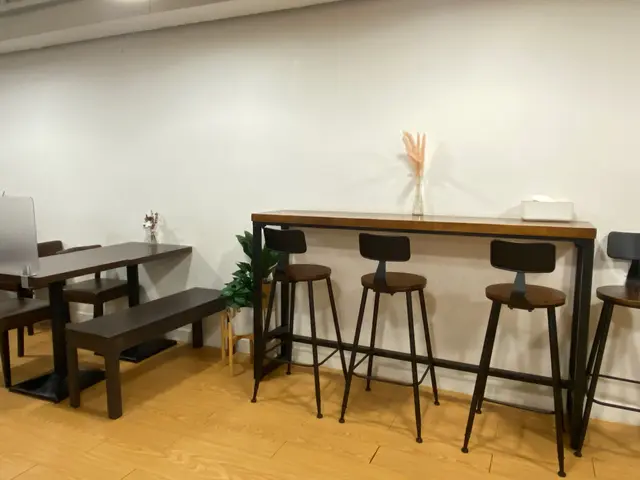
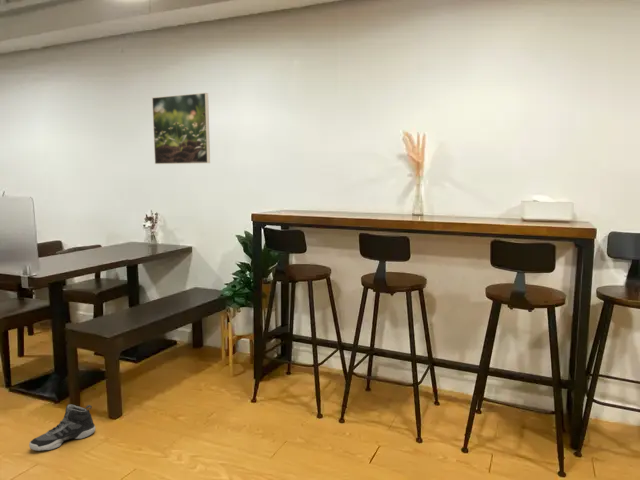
+ sneaker [28,403,96,452]
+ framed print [151,92,211,165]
